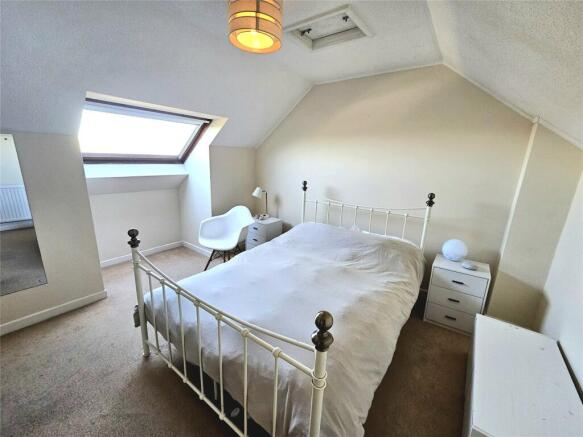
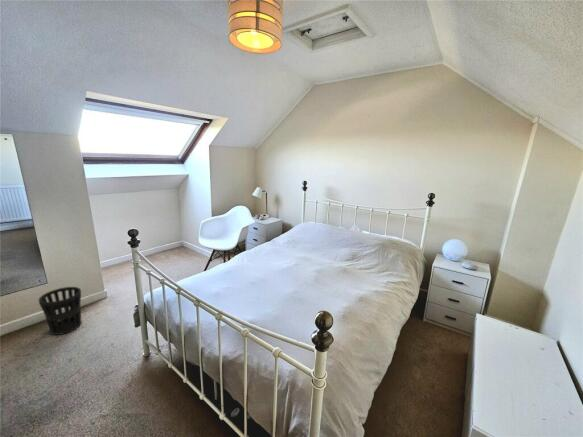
+ wastebasket [38,286,83,336]
